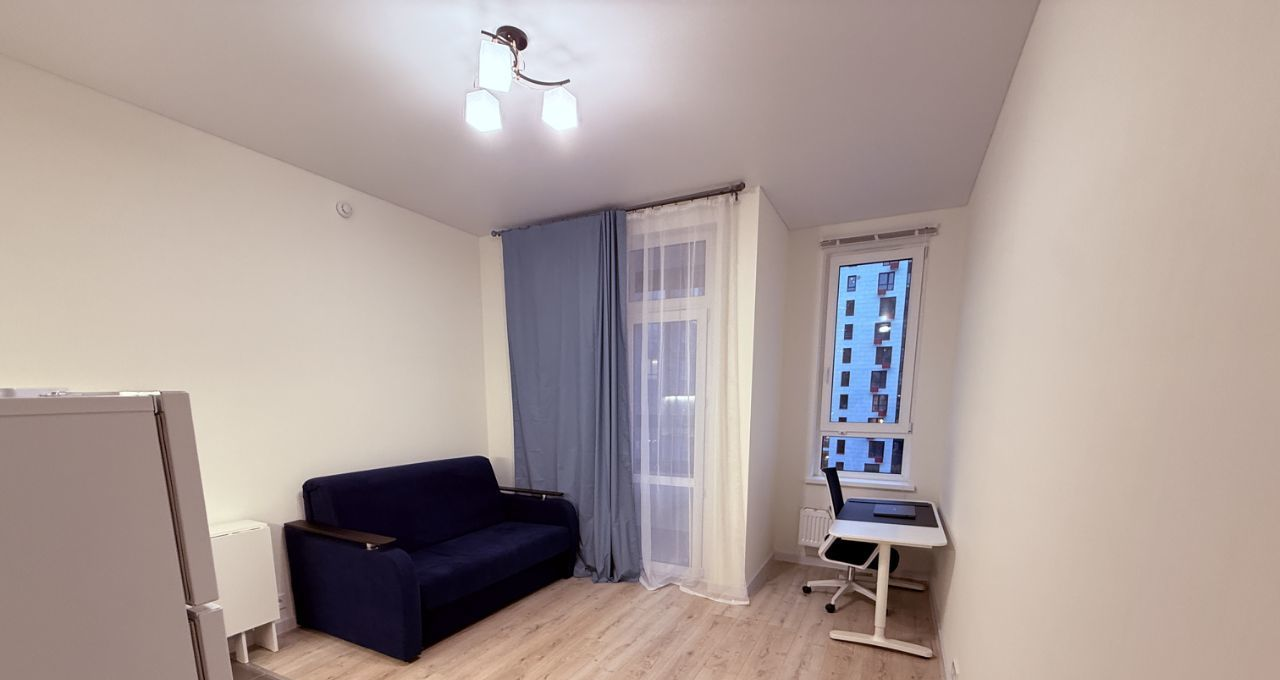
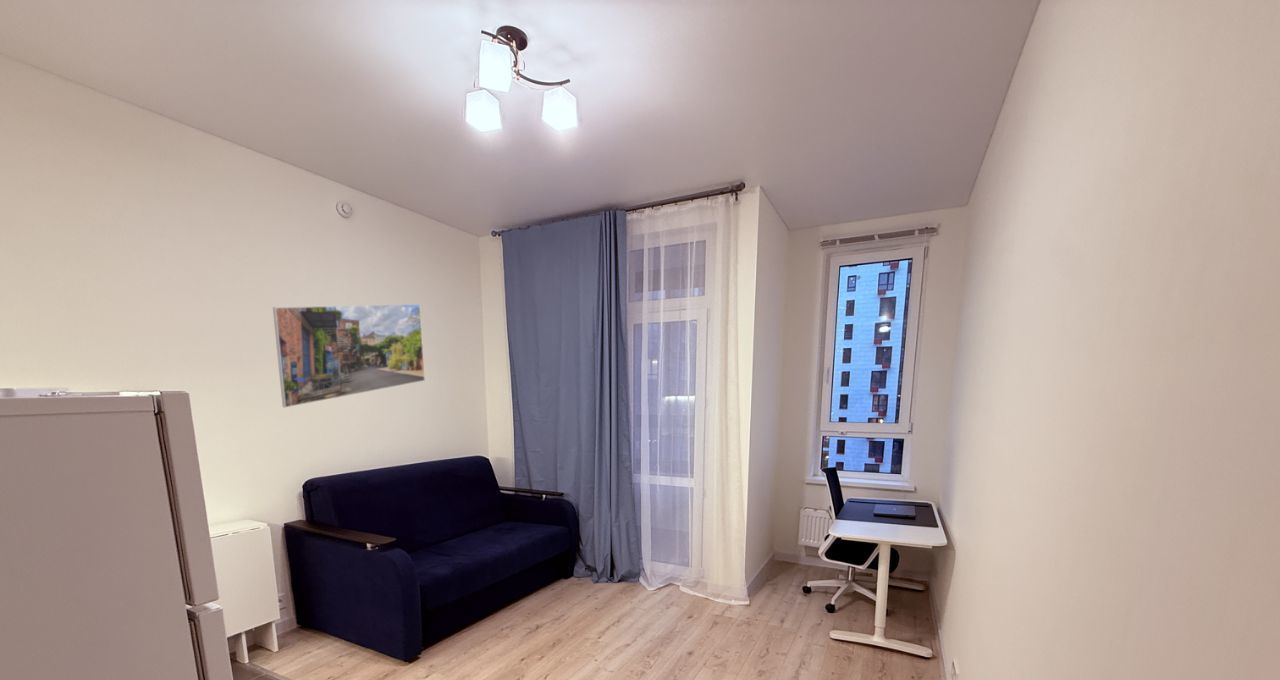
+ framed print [272,303,426,409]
